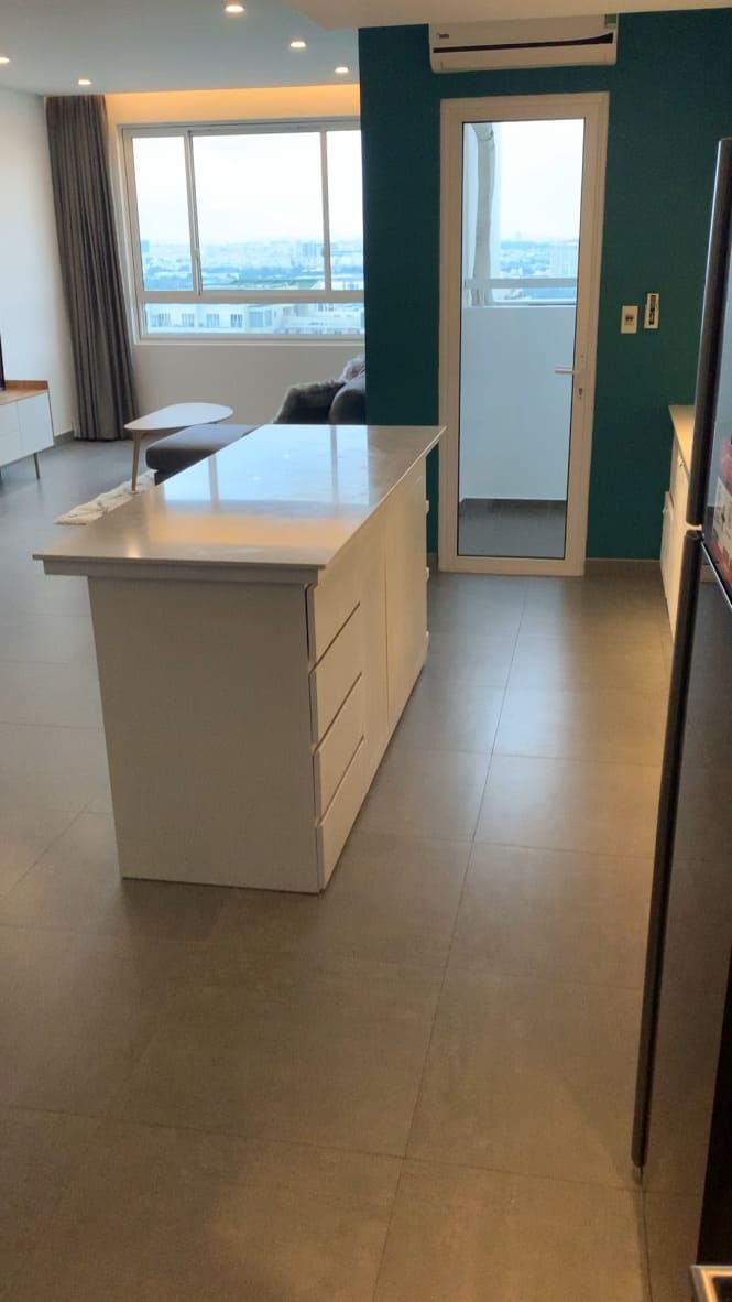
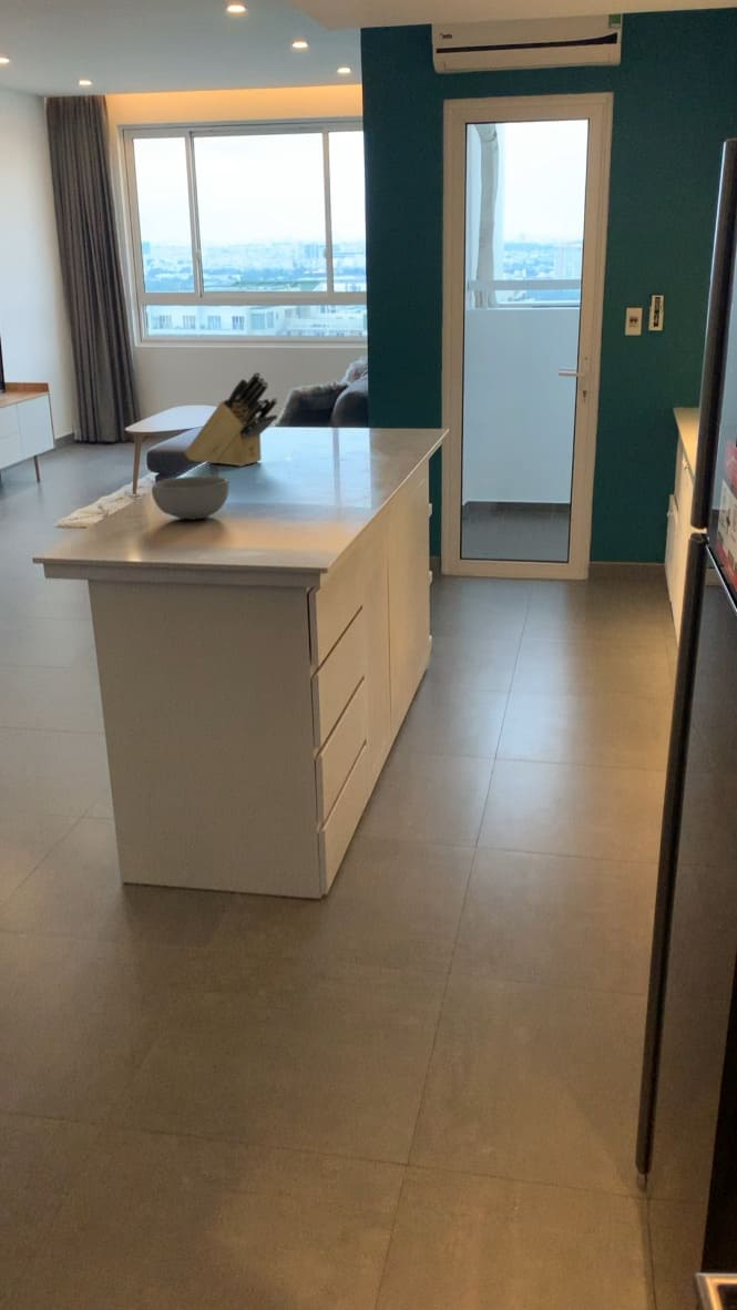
+ knife block [184,371,279,468]
+ bowl [151,475,231,521]
